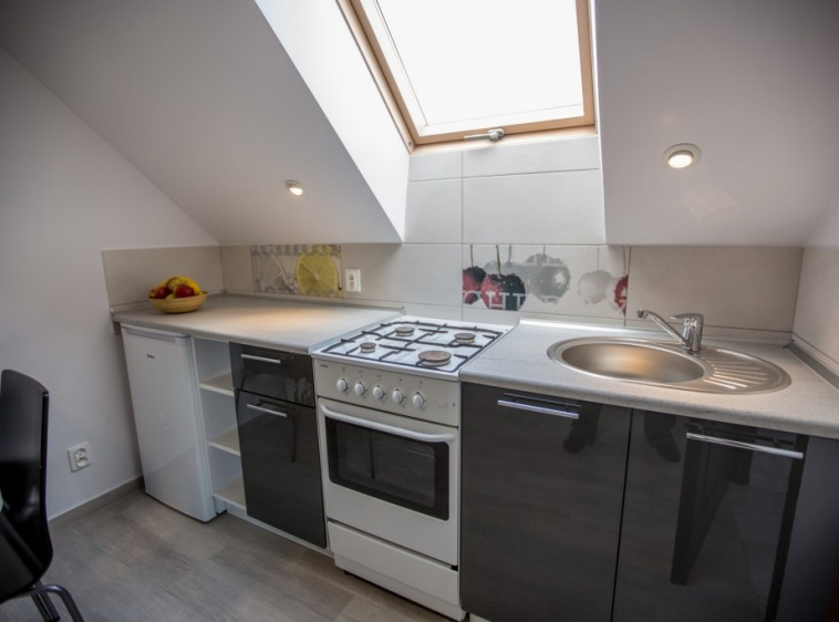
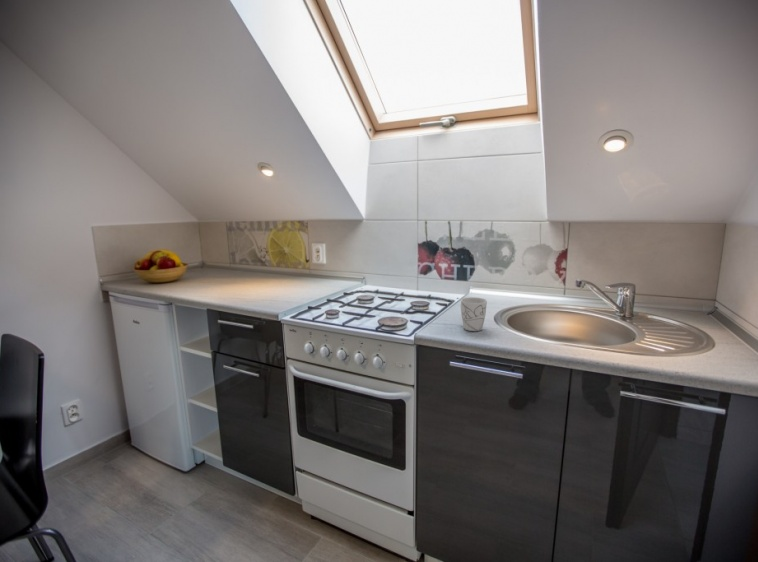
+ mug [460,296,488,332]
